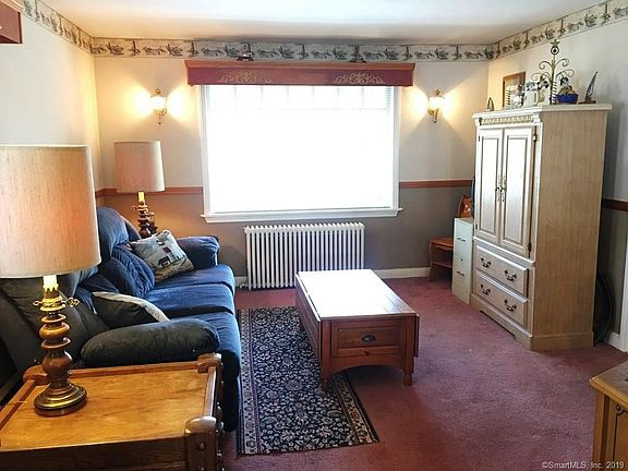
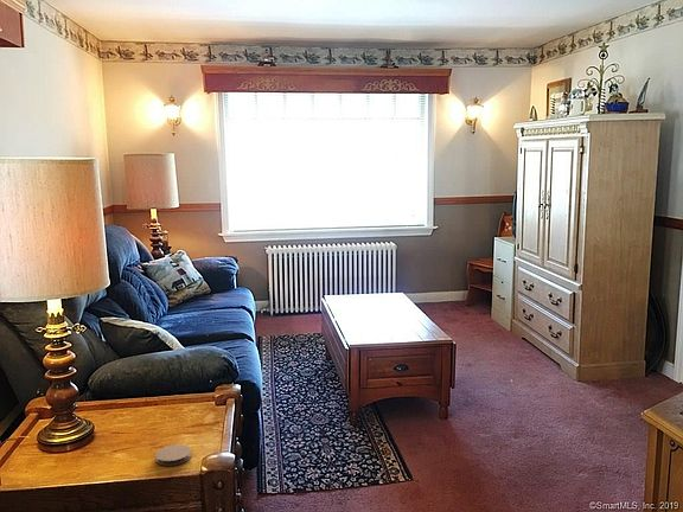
+ coaster [154,443,192,467]
